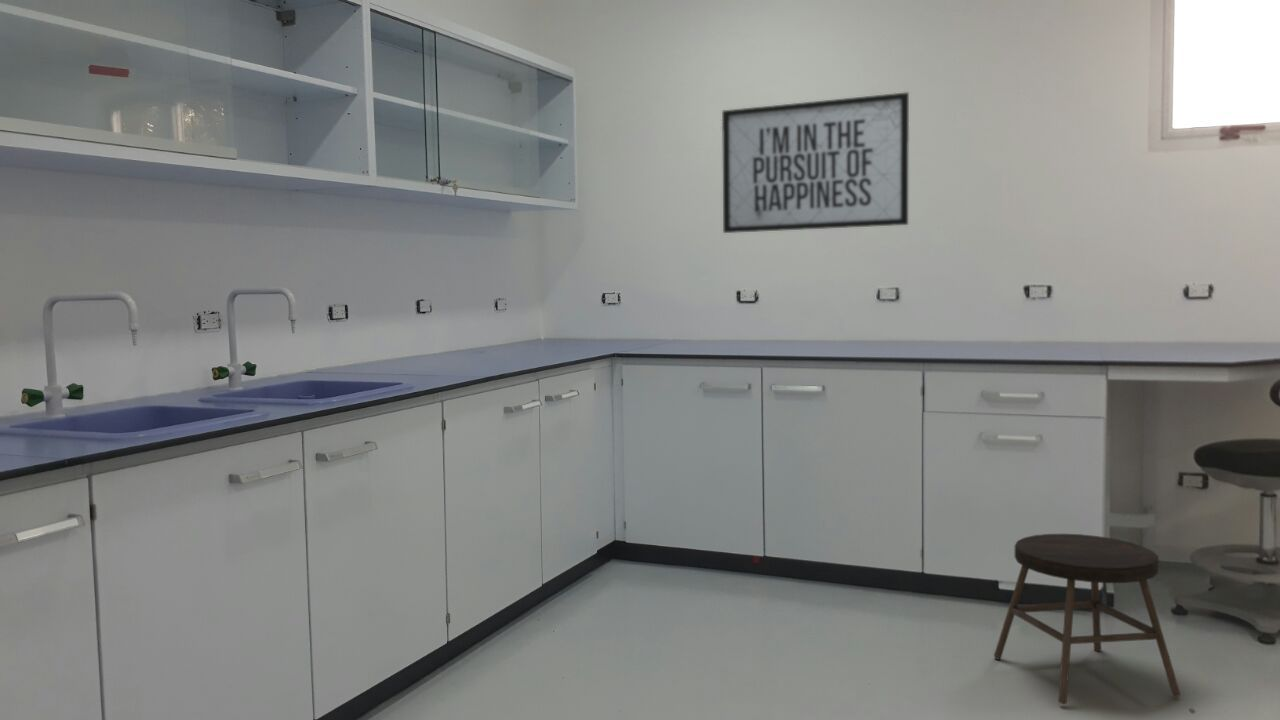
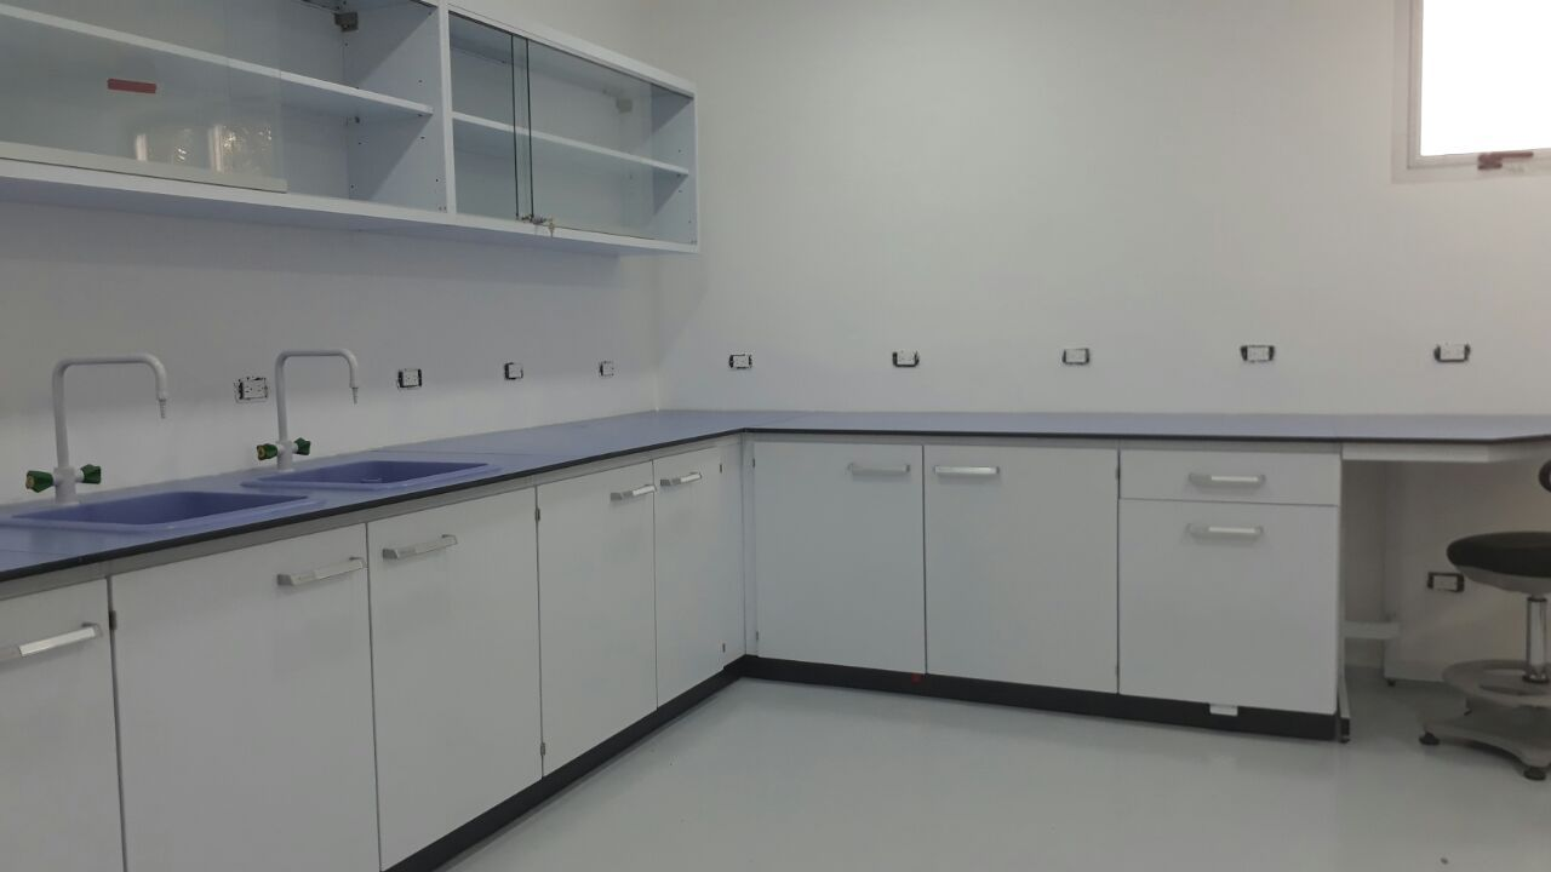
- mirror [721,91,910,234]
- stool [993,533,1181,705]
